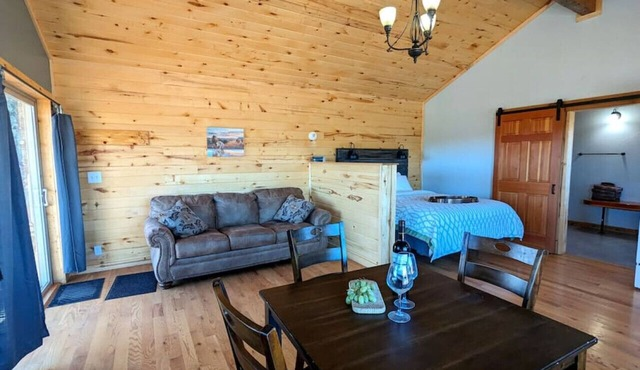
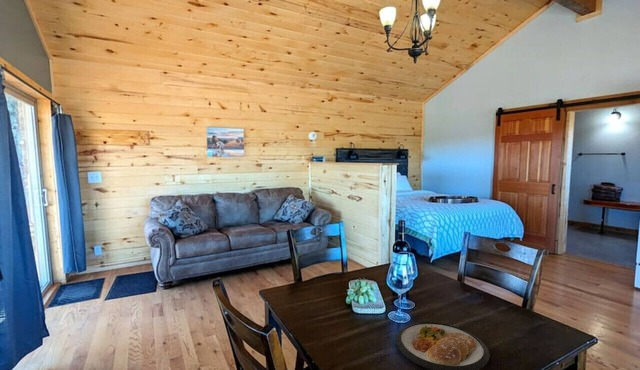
+ dish [395,322,491,370]
